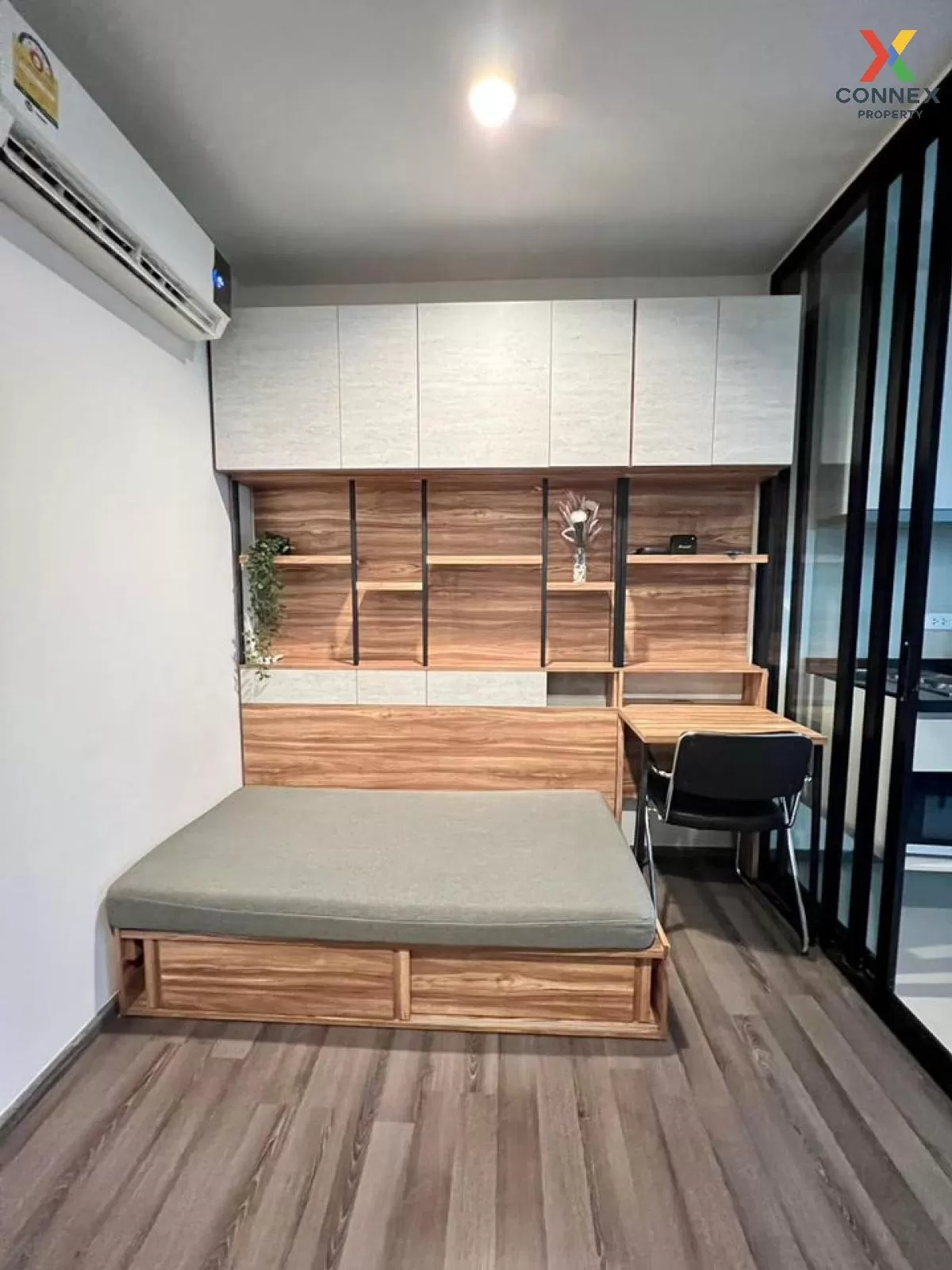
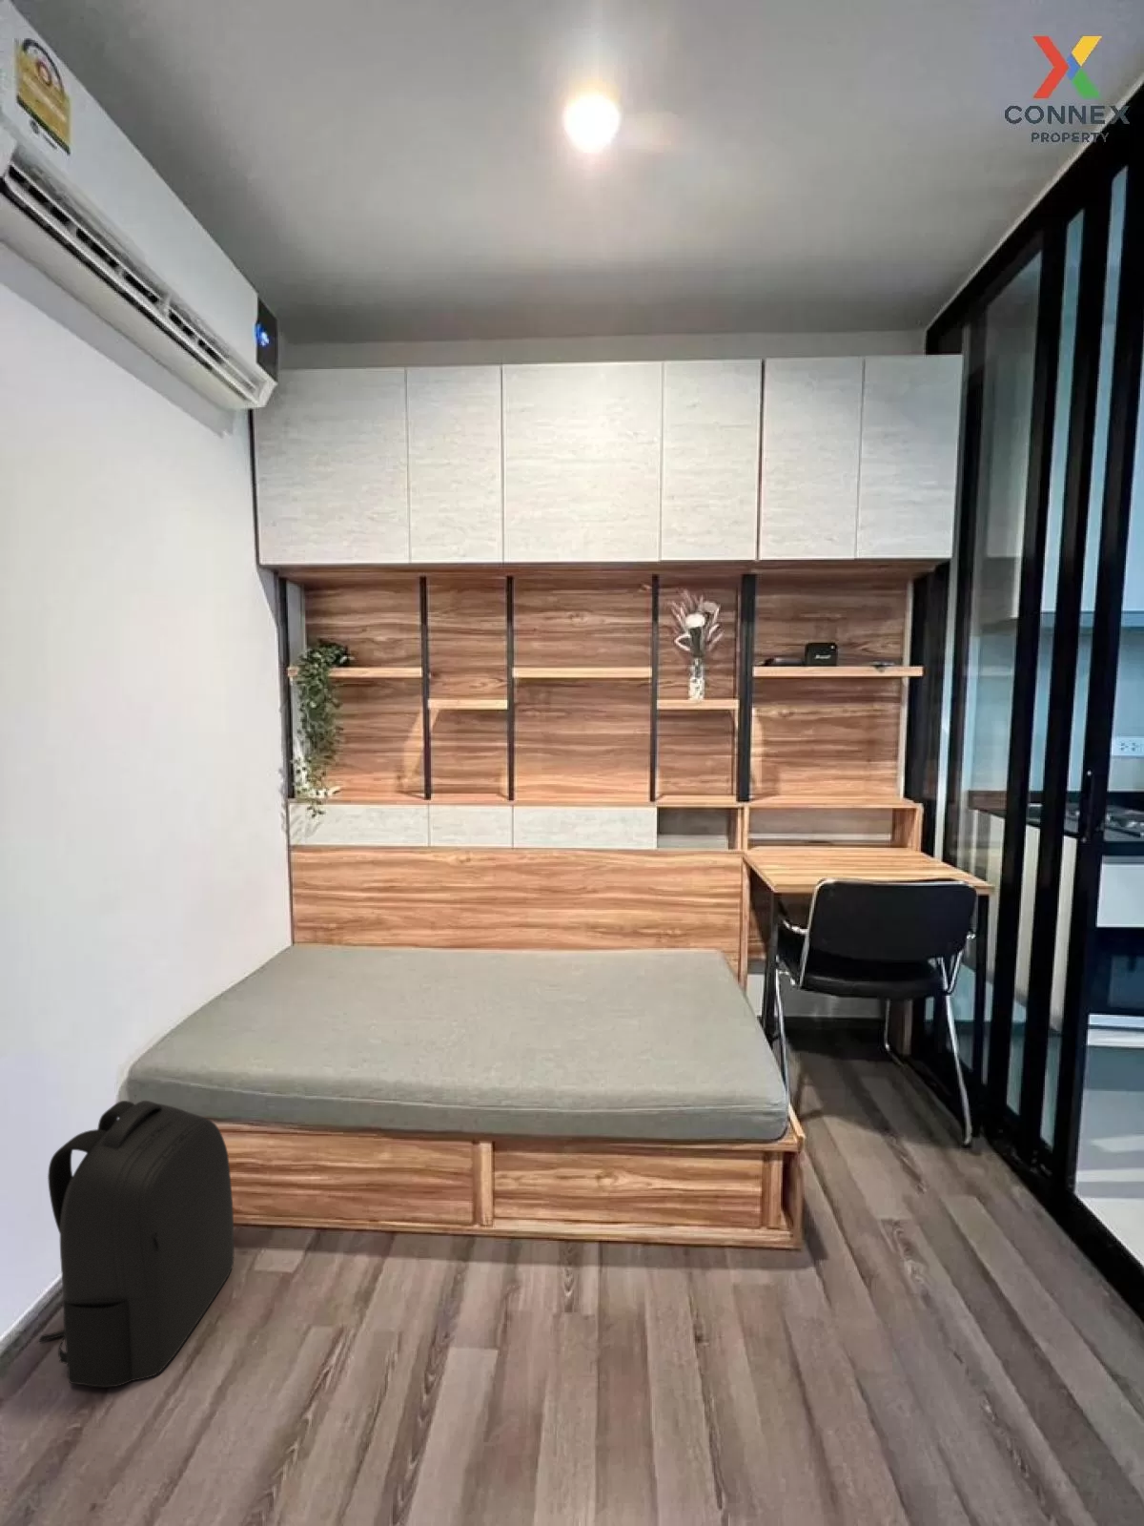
+ backpack [37,1099,234,1388]
